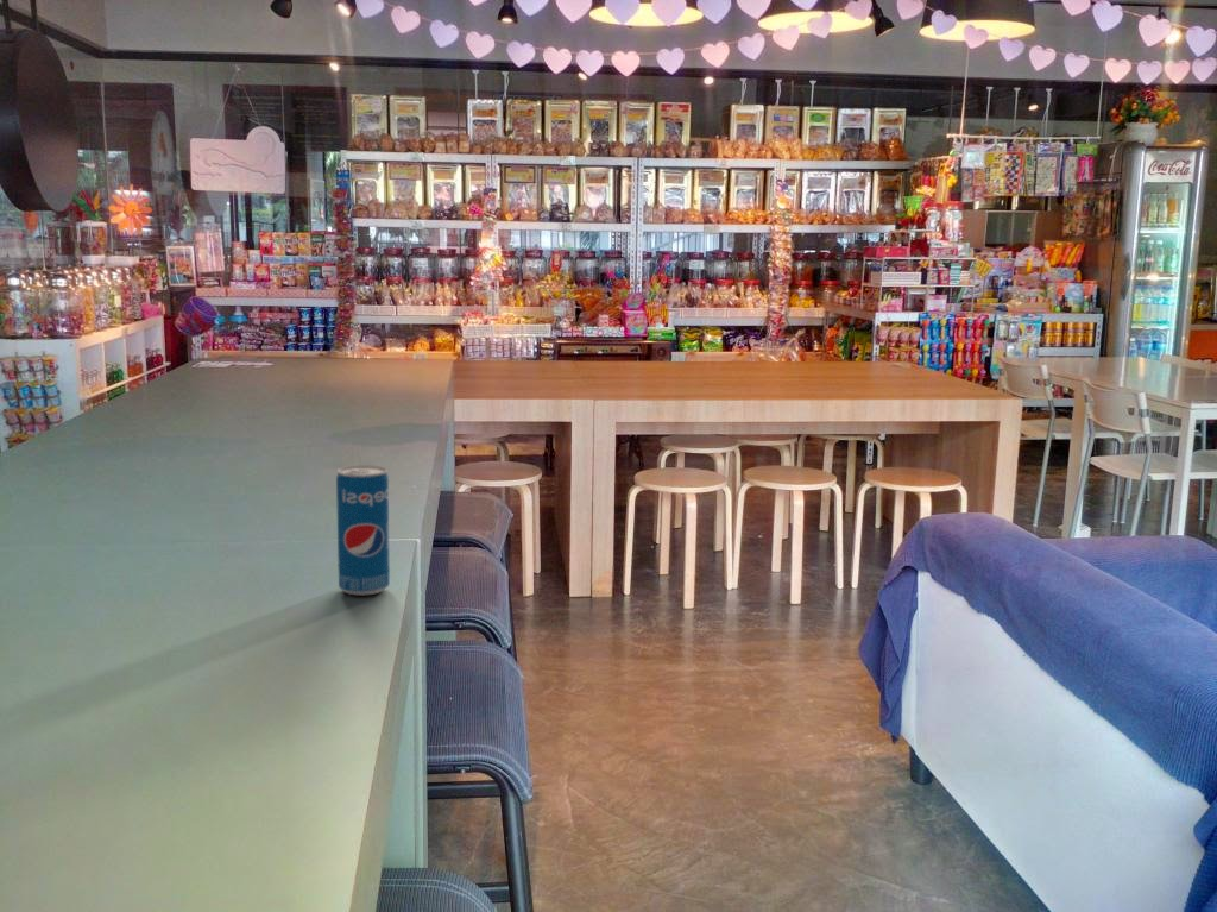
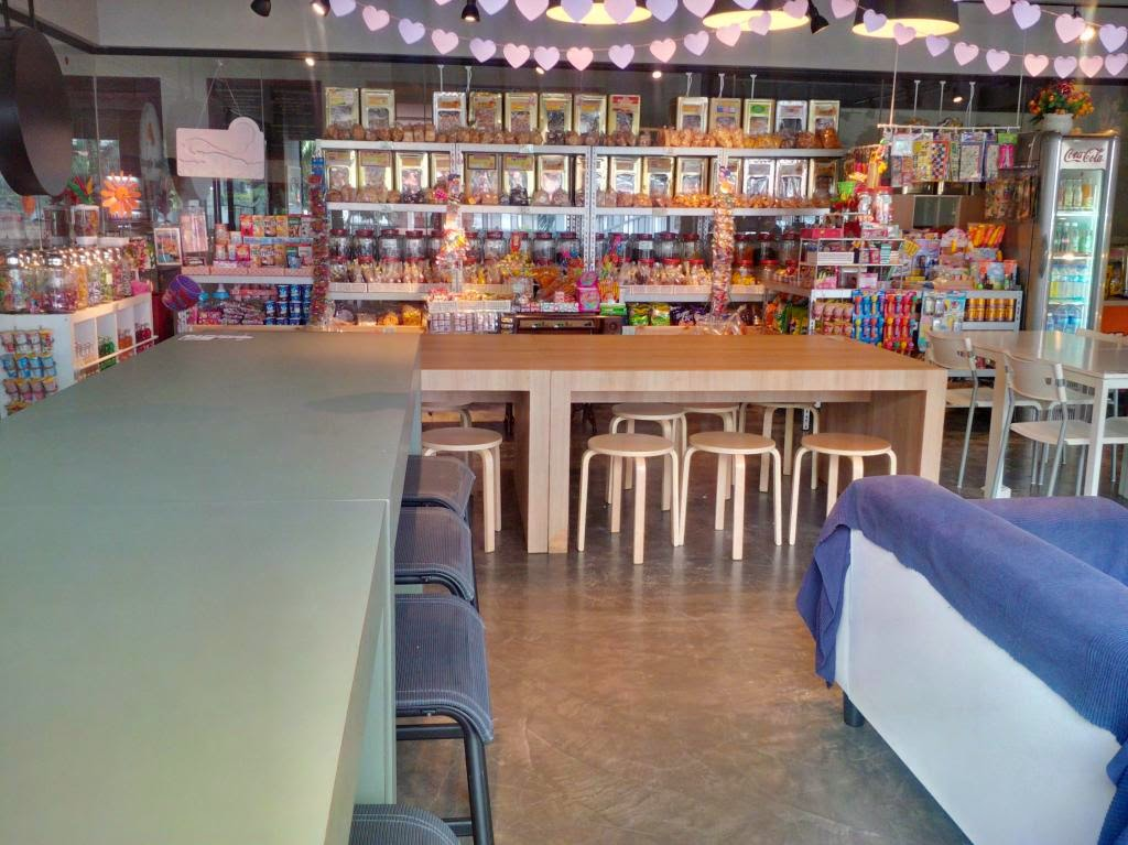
- beverage can [335,465,391,596]
